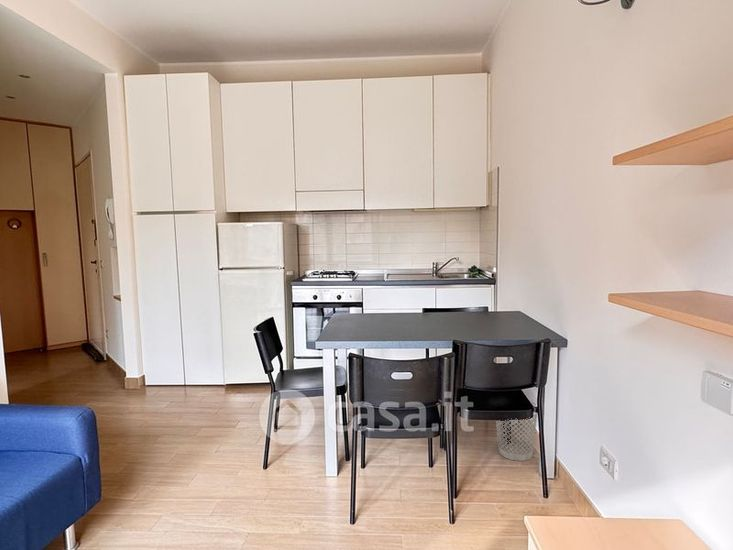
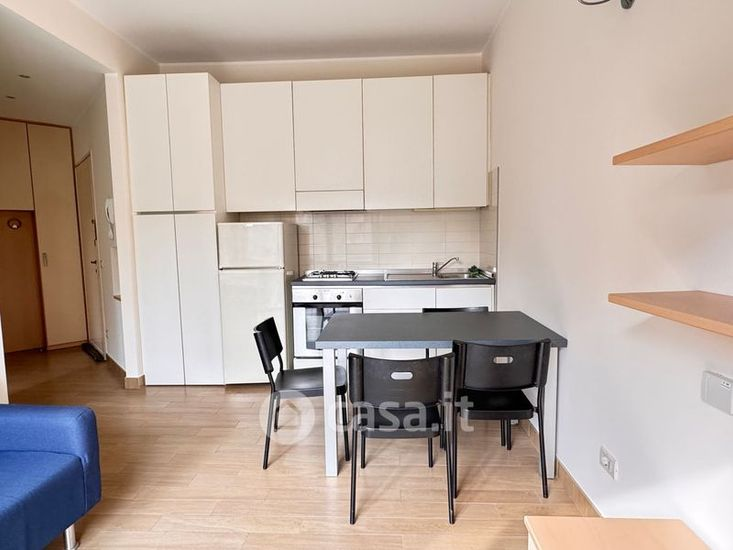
- wastebasket [495,400,538,462]
